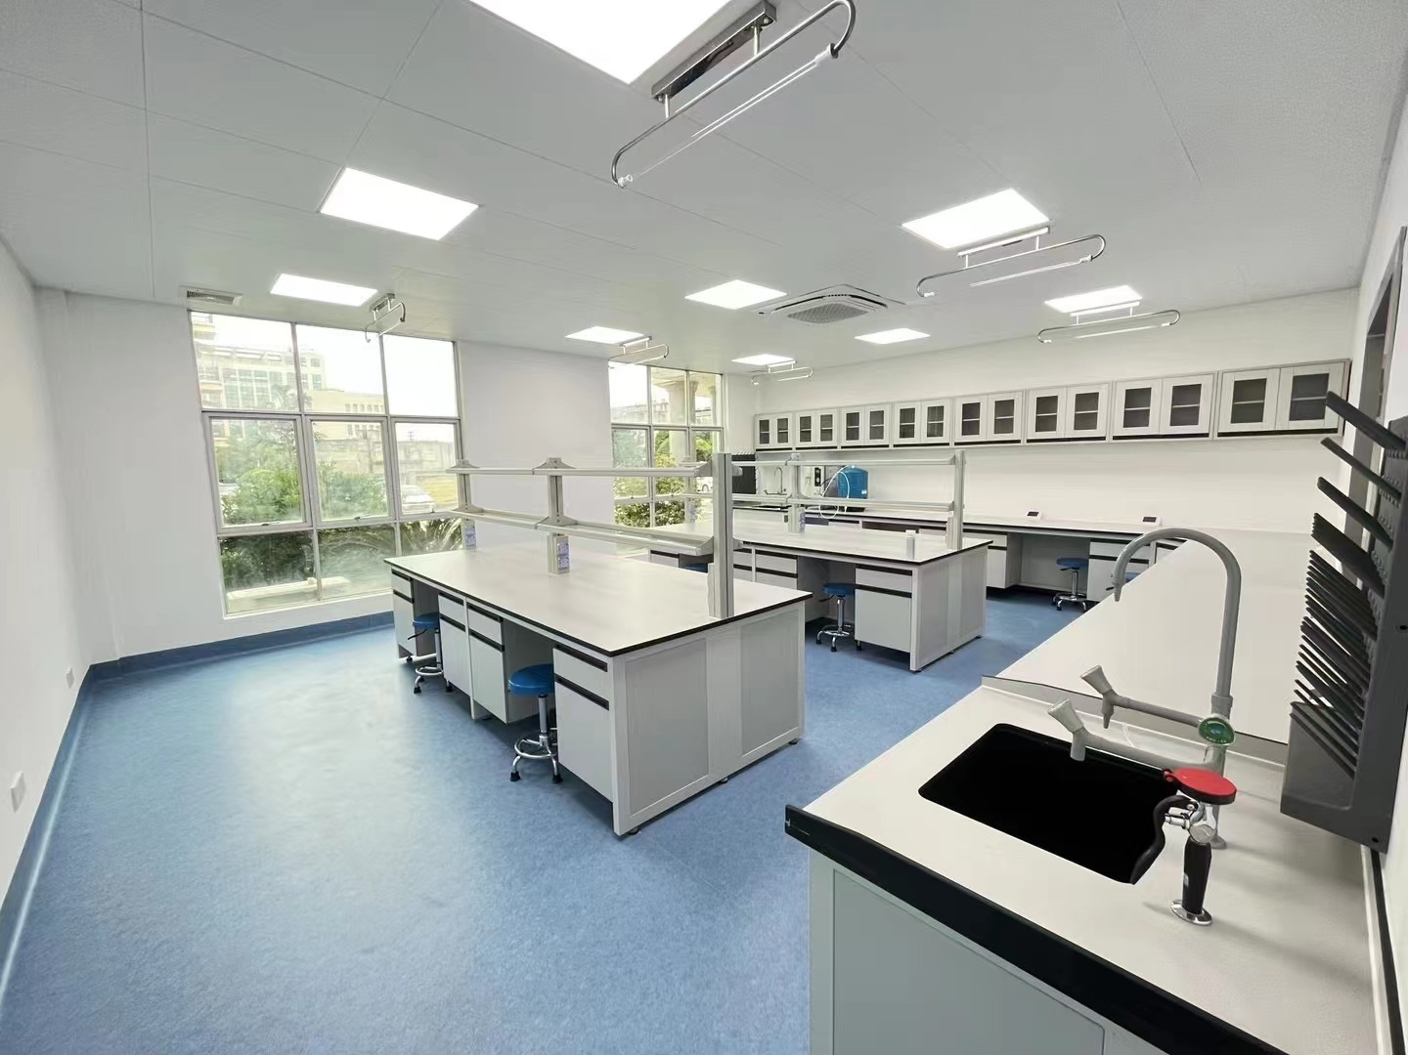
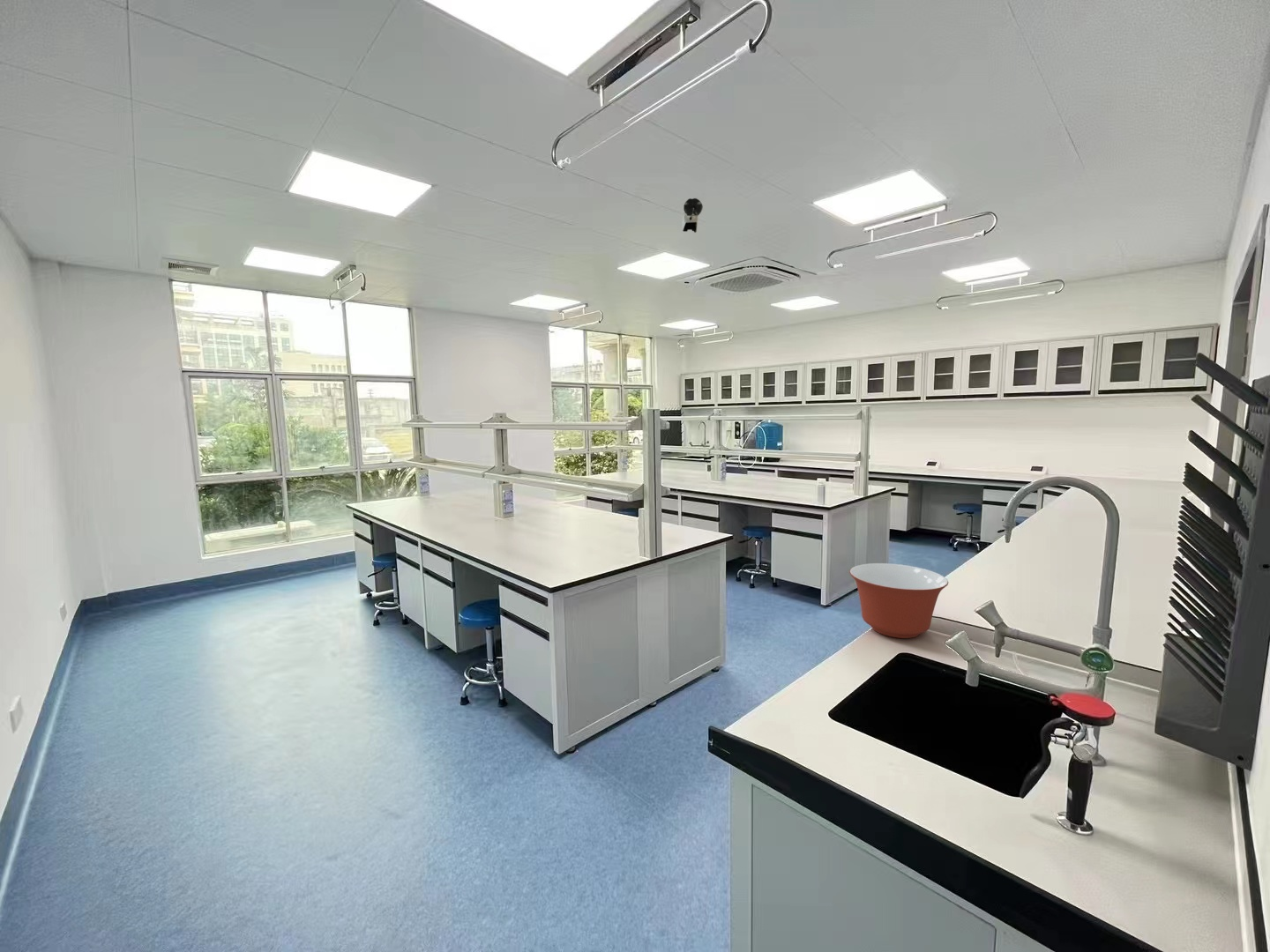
+ mixing bowl [848,562,949,639]
+ security camera [681,197,704,234]
